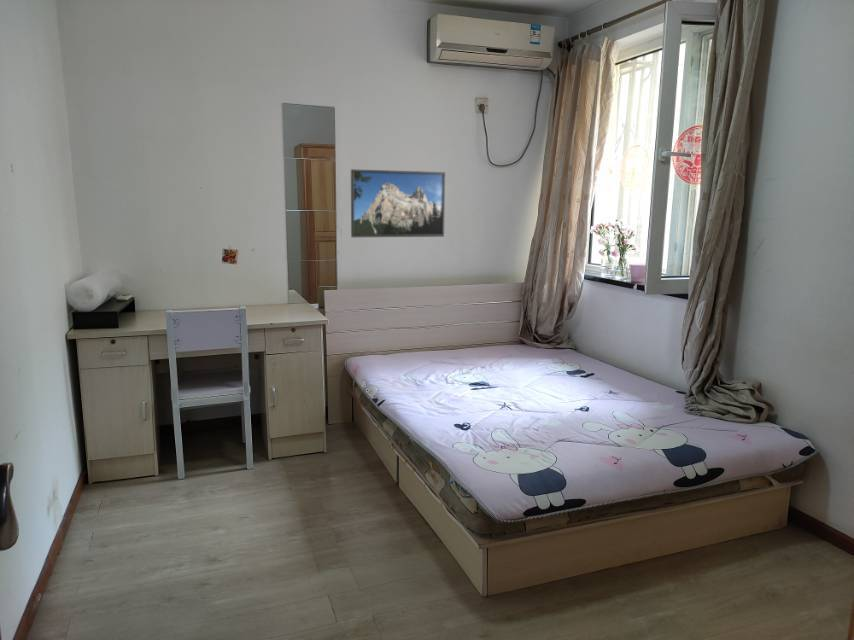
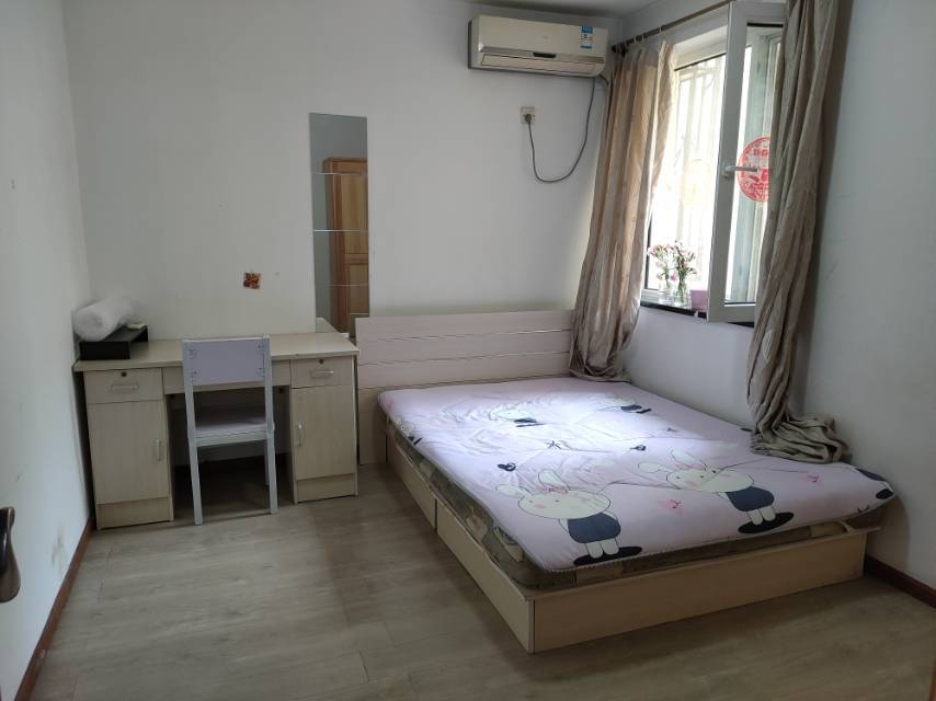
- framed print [350,168,446,238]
